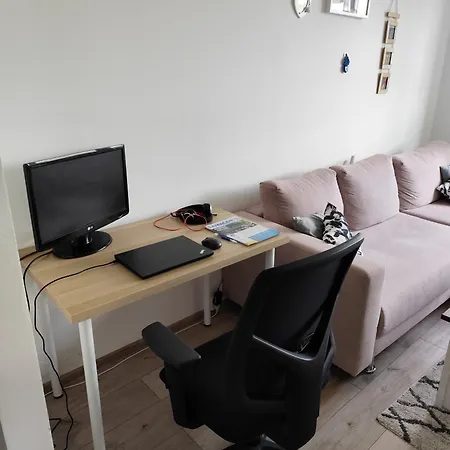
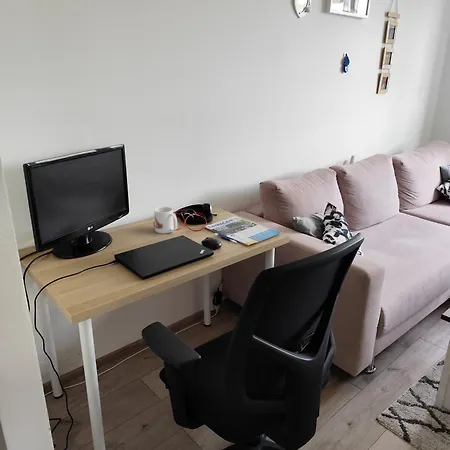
+ mug [153,206,178,234]
